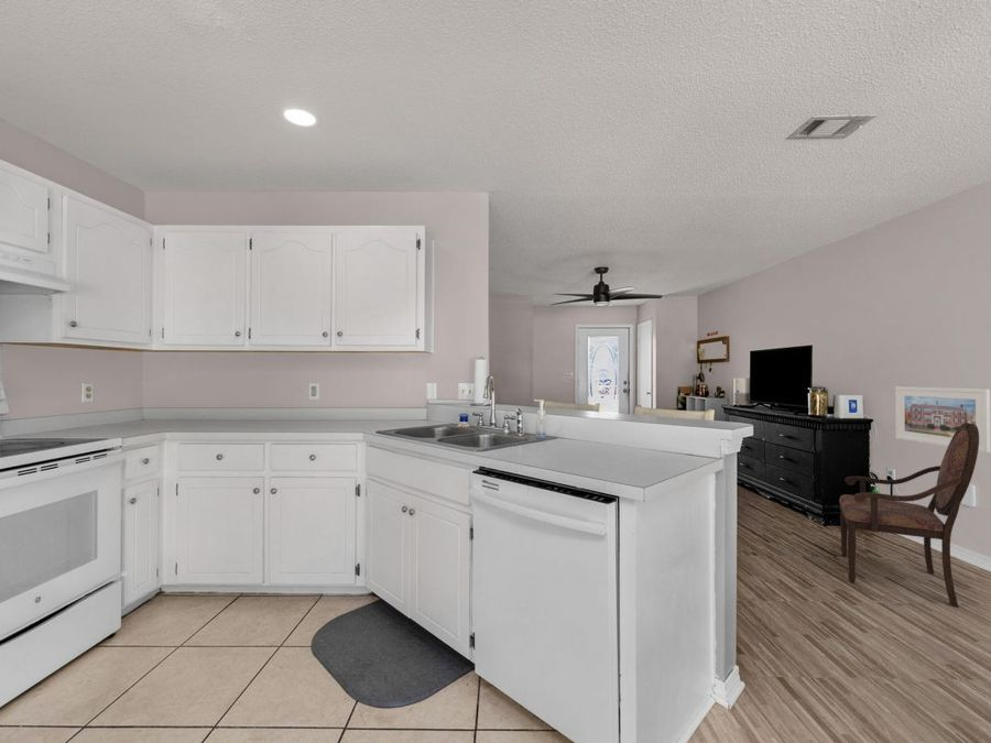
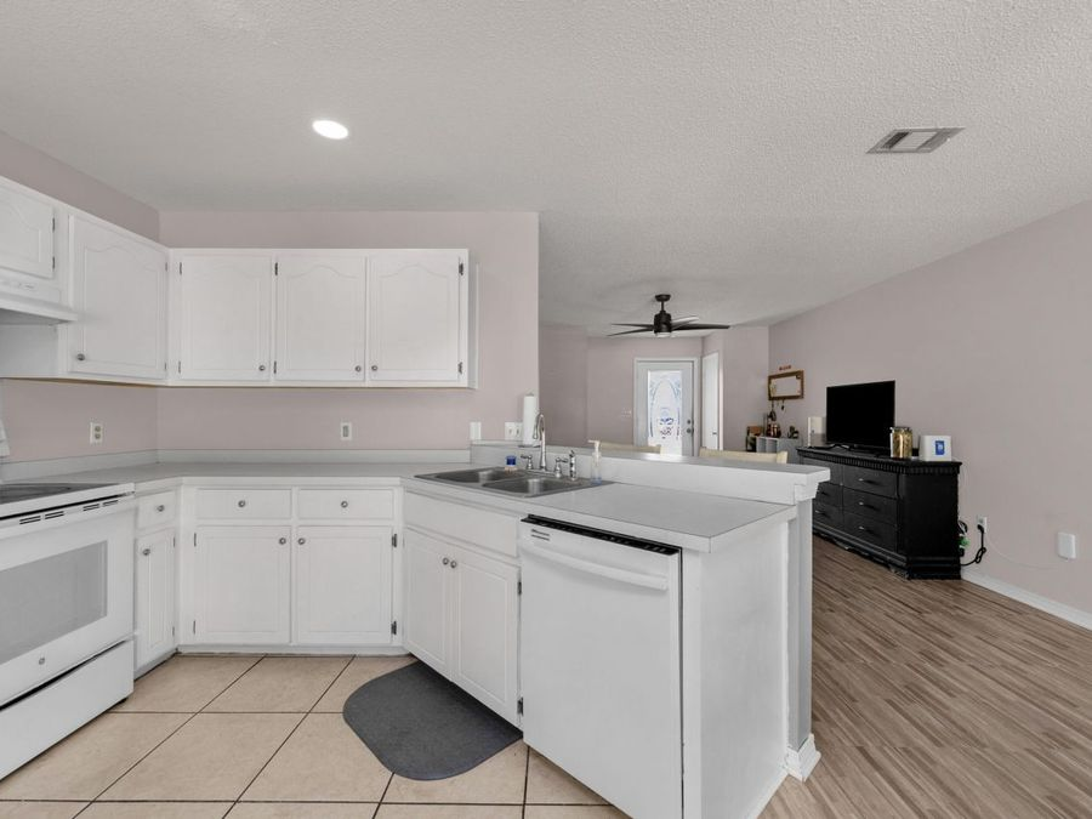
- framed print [894,385,991,454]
- armchair [838,423,979,608]
